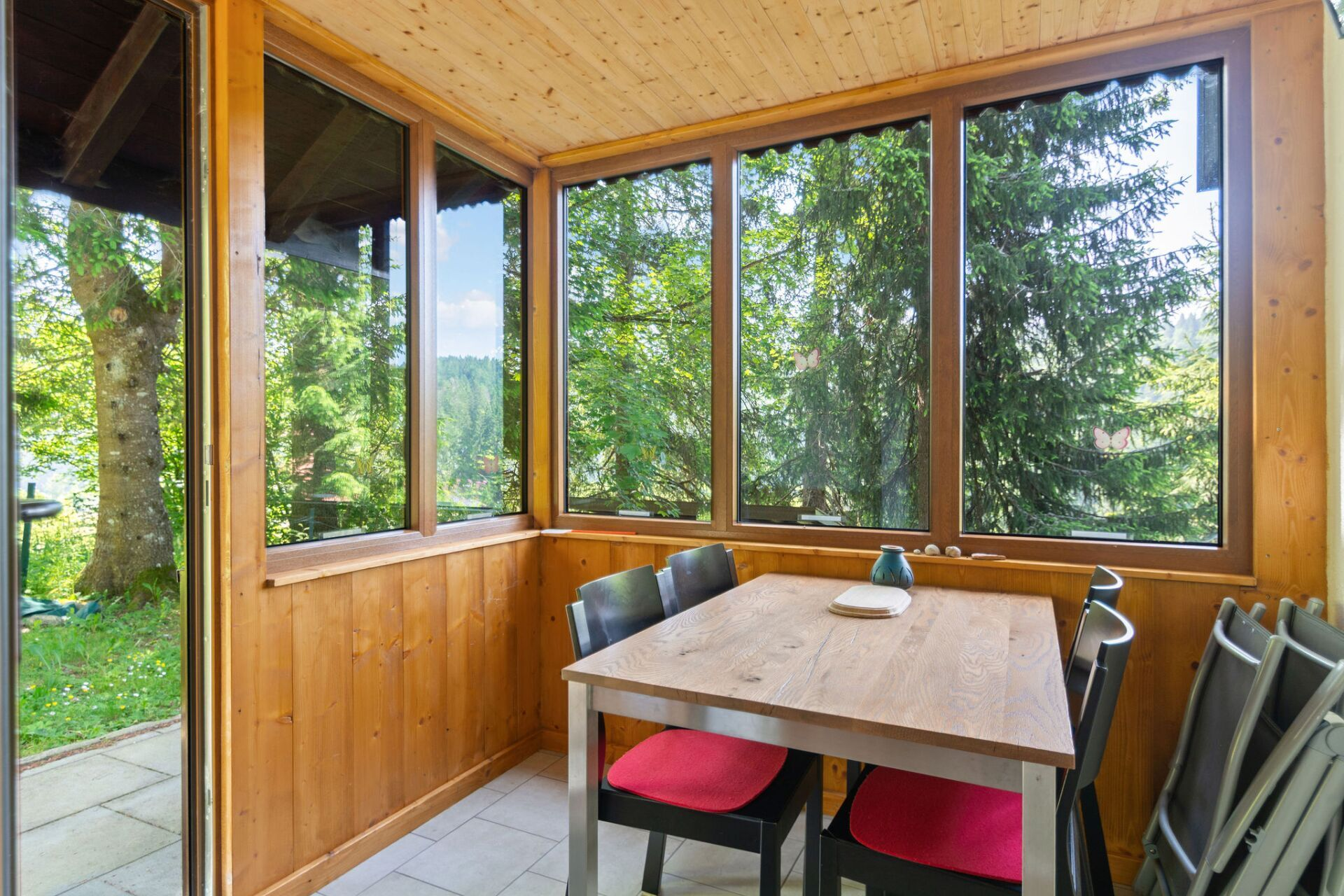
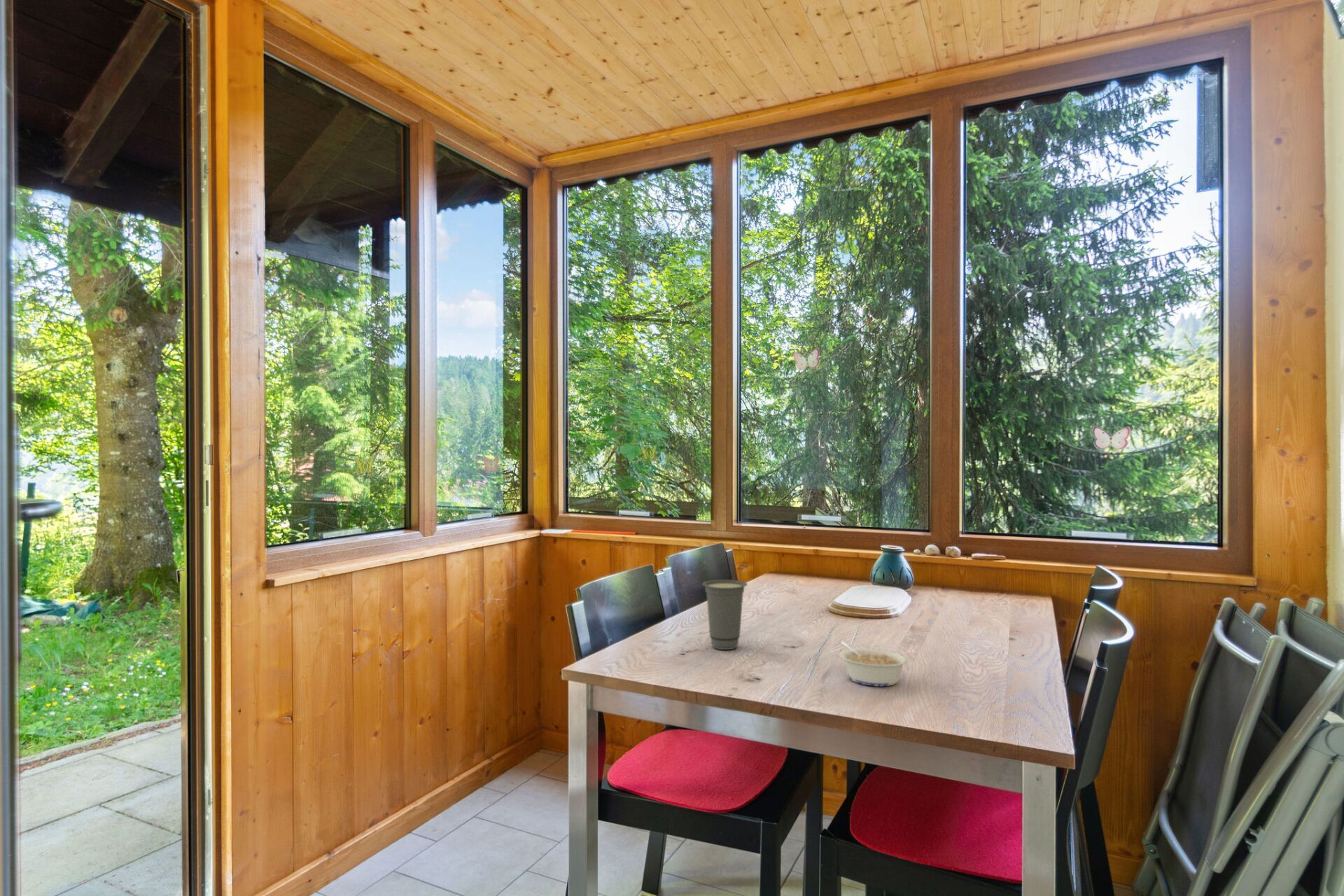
+ cup [701,579,748,650]
+ legume [838,640,909,687]
